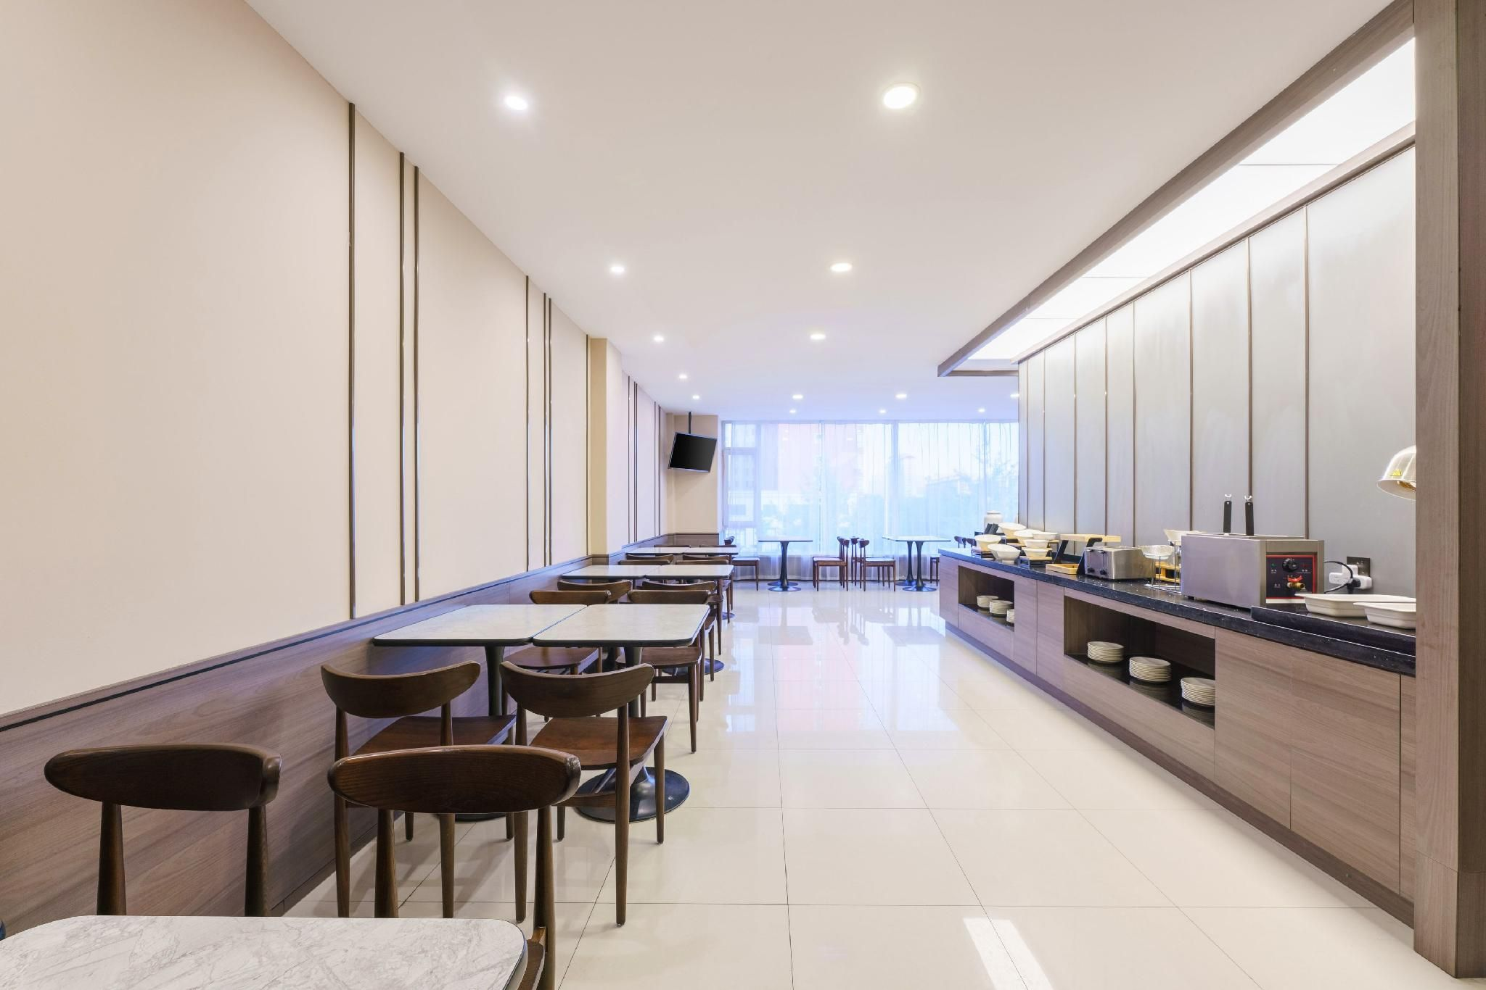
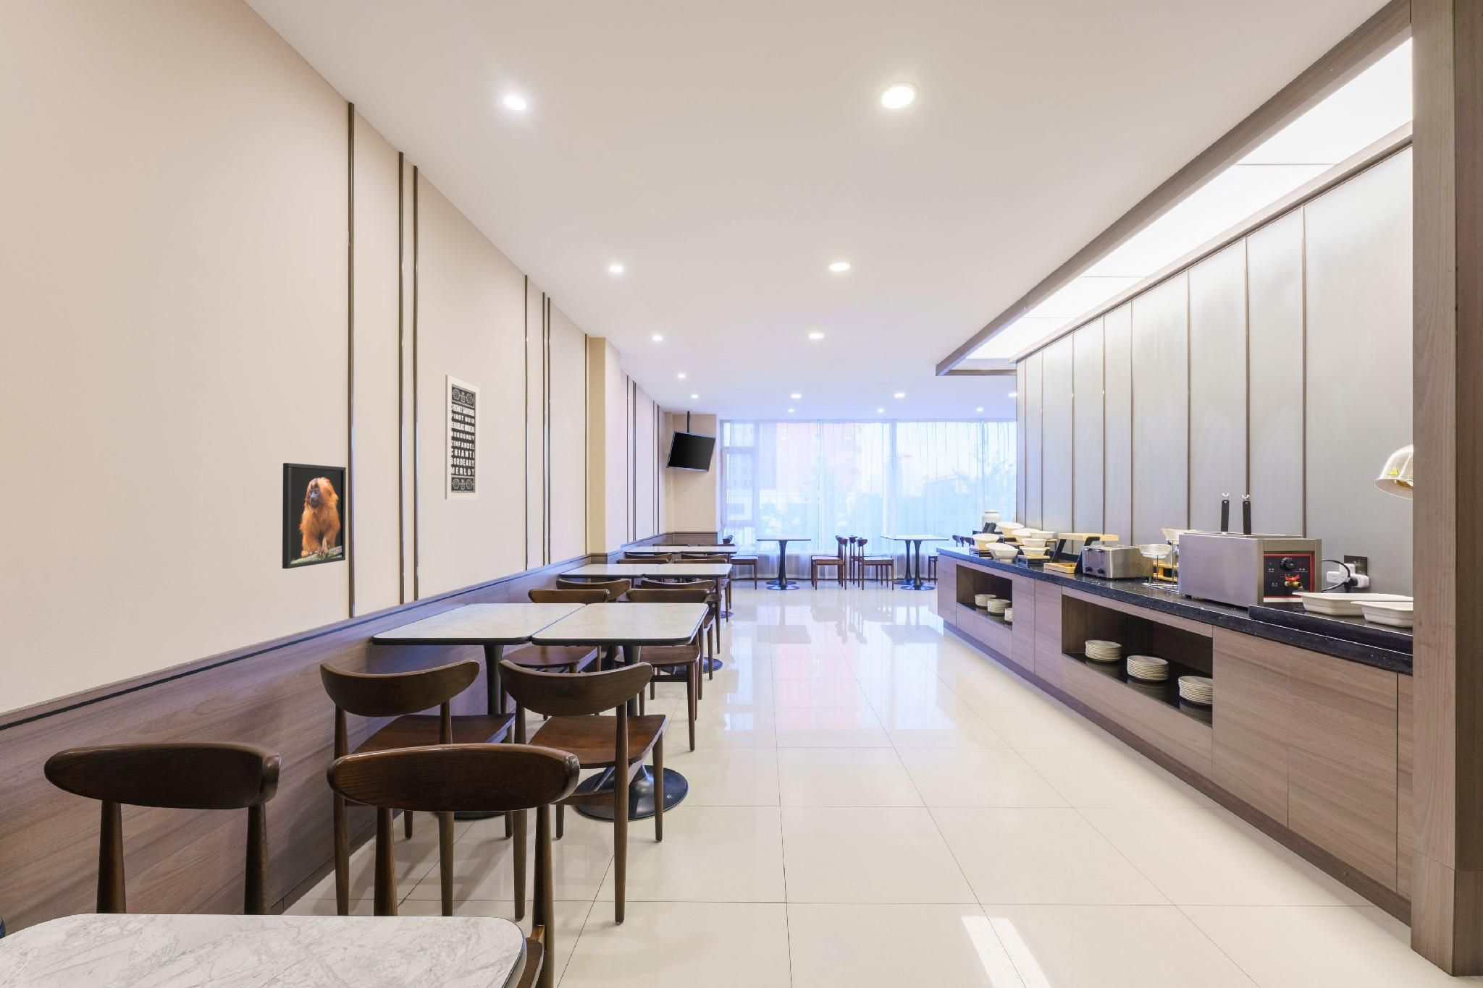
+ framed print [281,462,346,569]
+ wall art [444,375,479,500]
